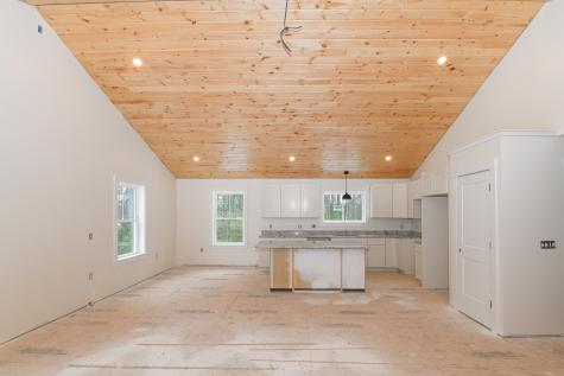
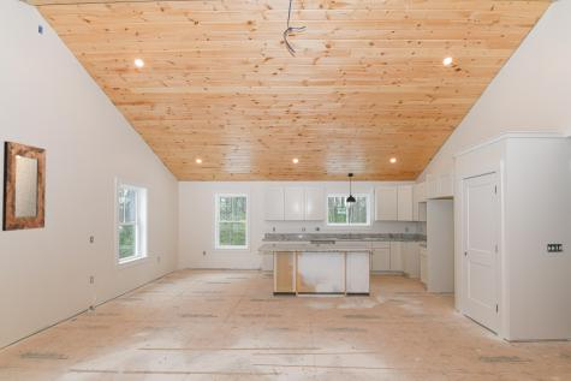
+ home mirror [1,141,47,232]
